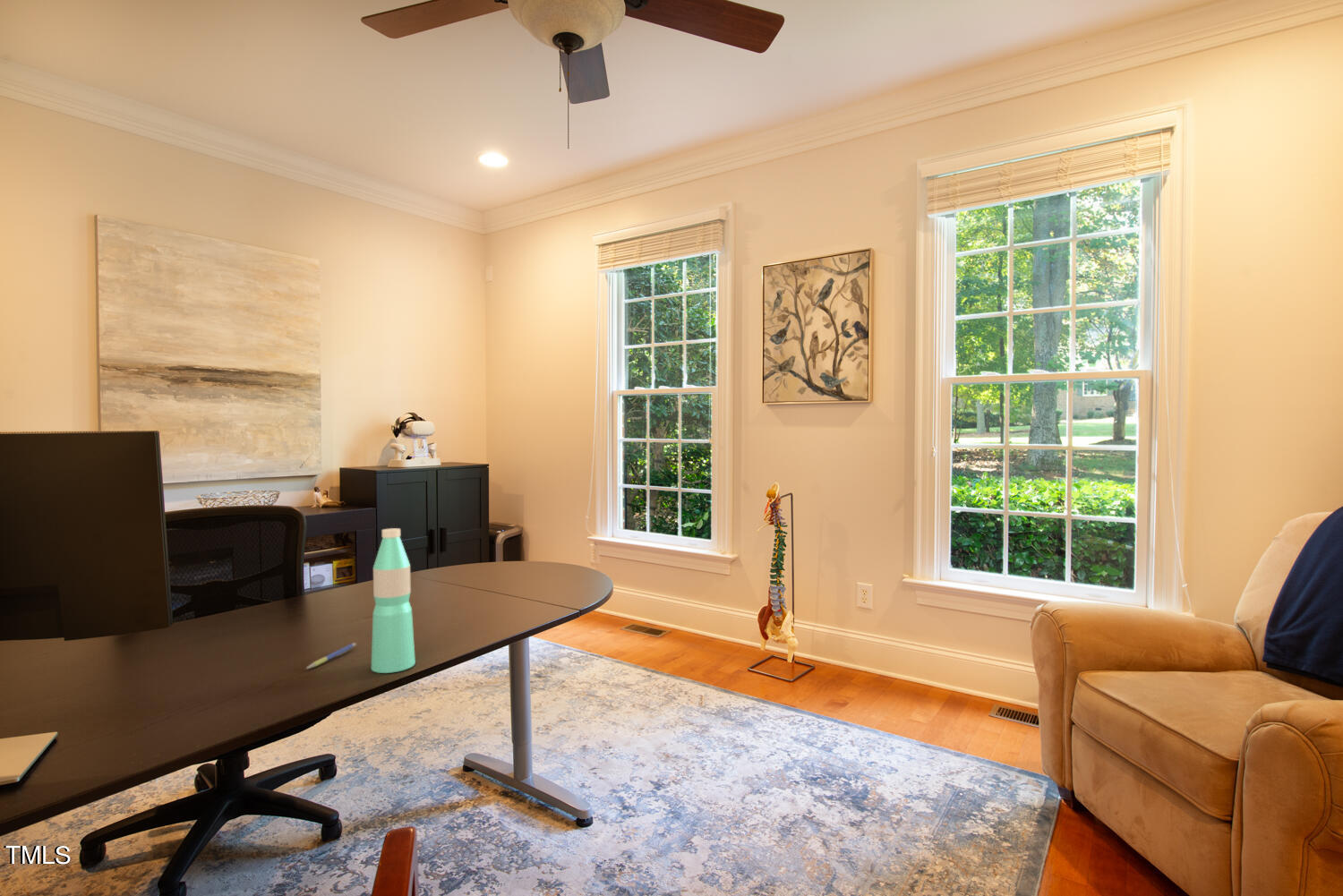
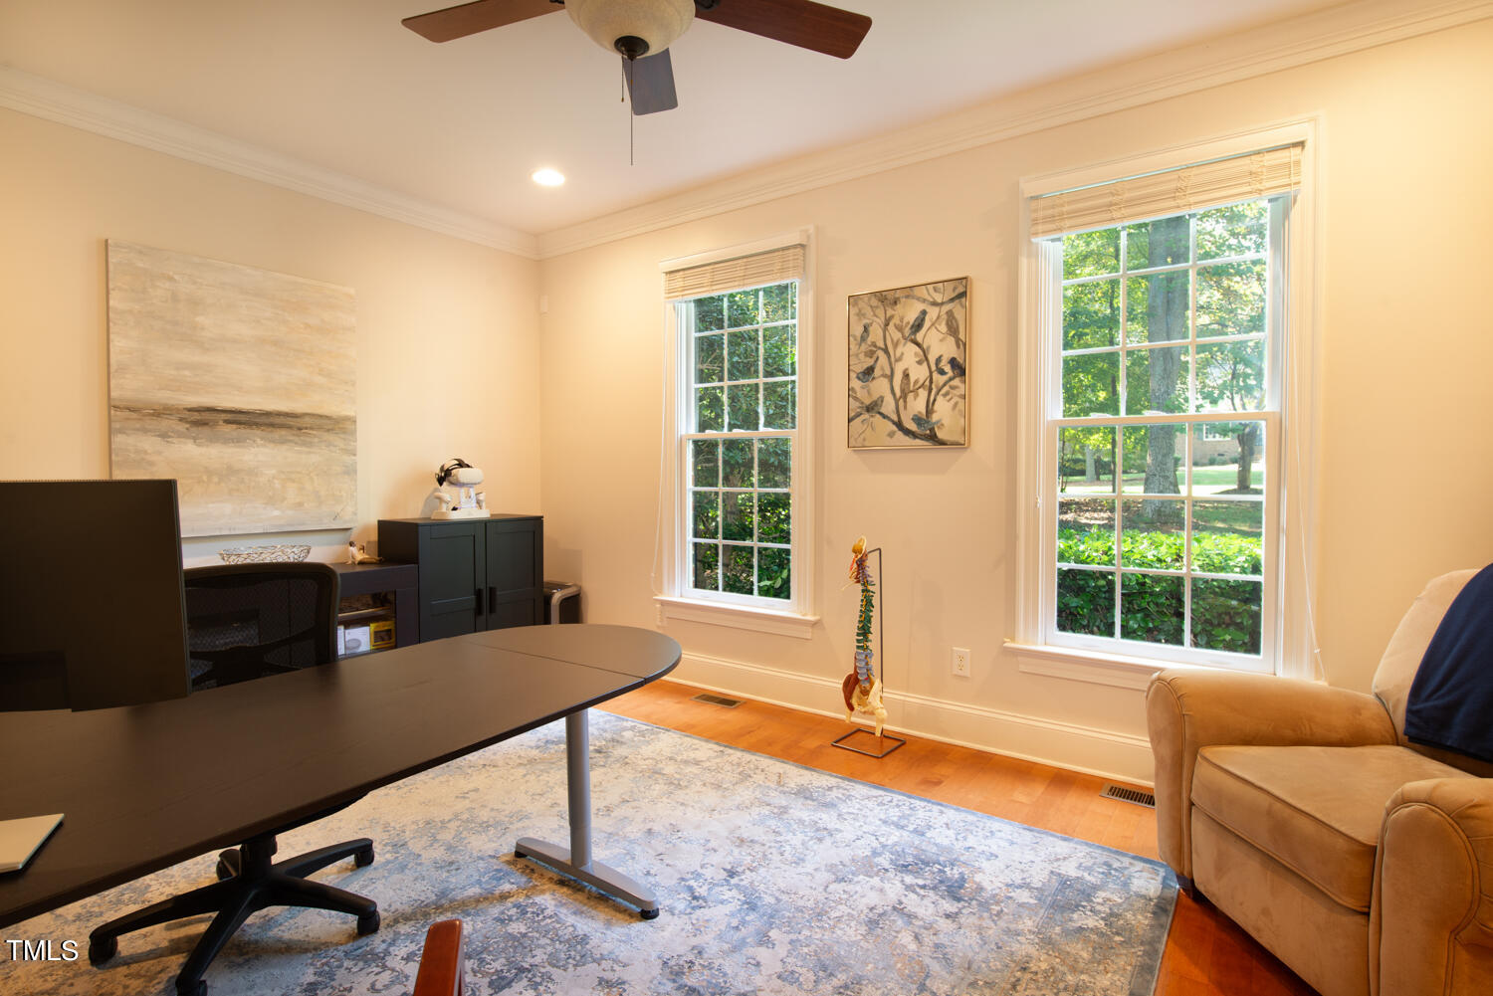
- water bottle [371,527,416,674]
- pen [305,642,357,670]
